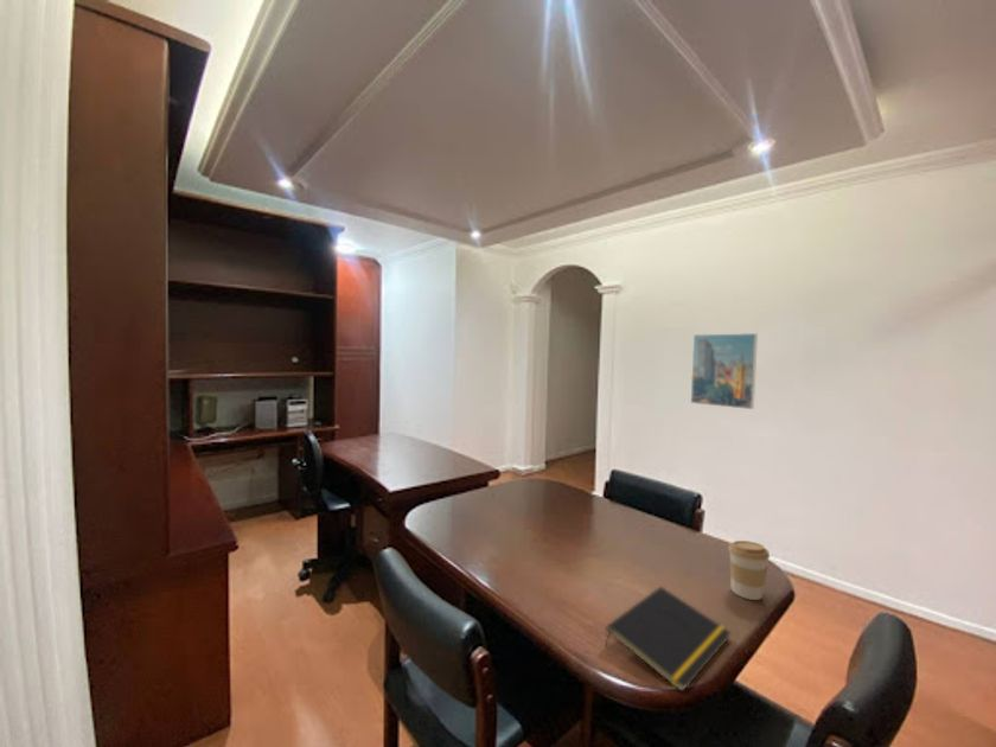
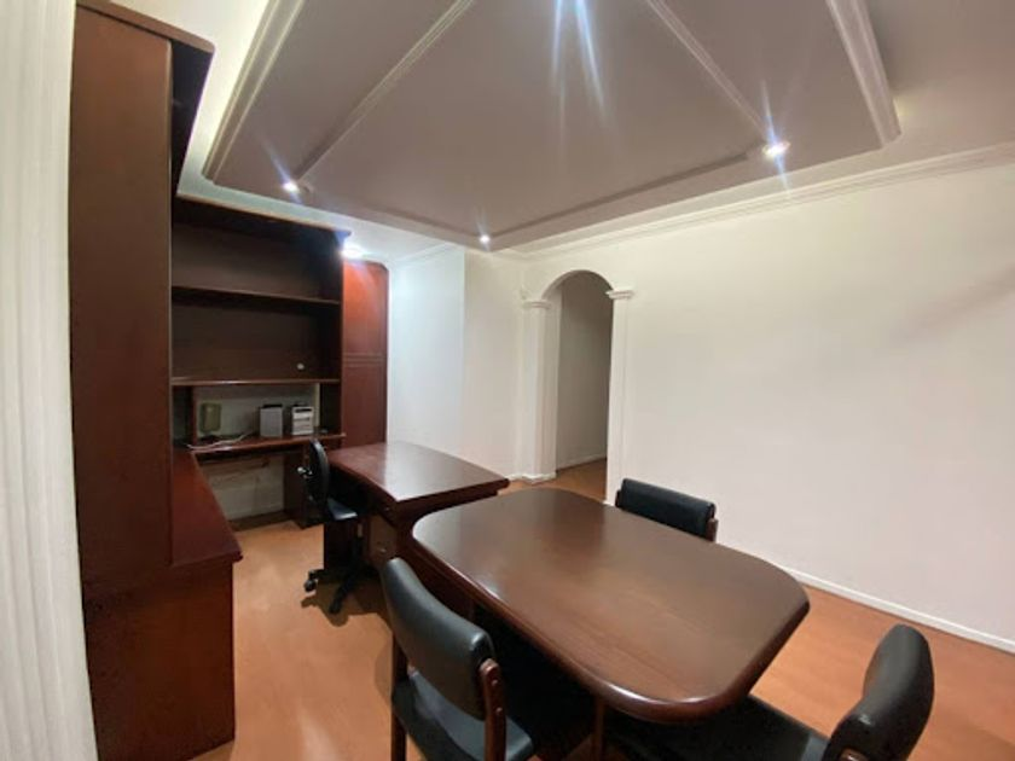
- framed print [690,332,759,410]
- coffee cup [727,540,771,601]
- notepad [604,586,732,694]
